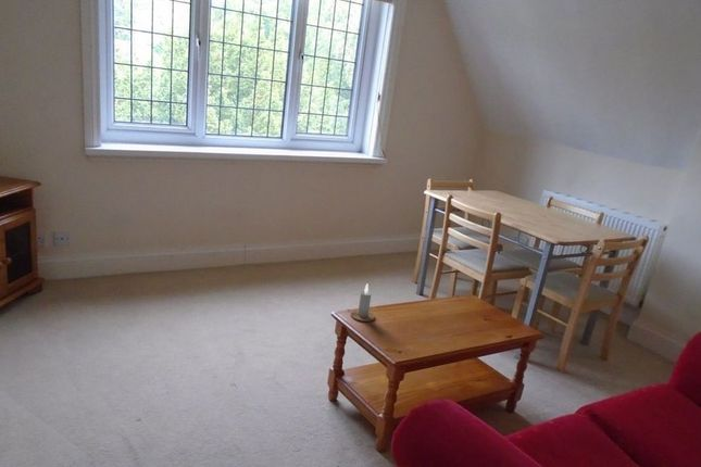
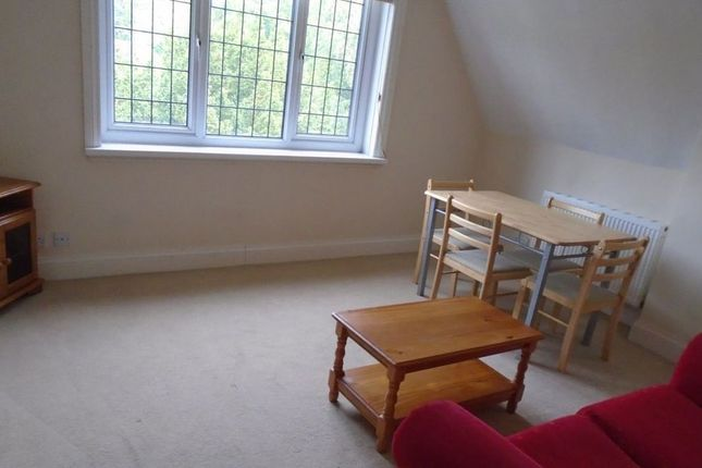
- candle [350,282,376,323]
